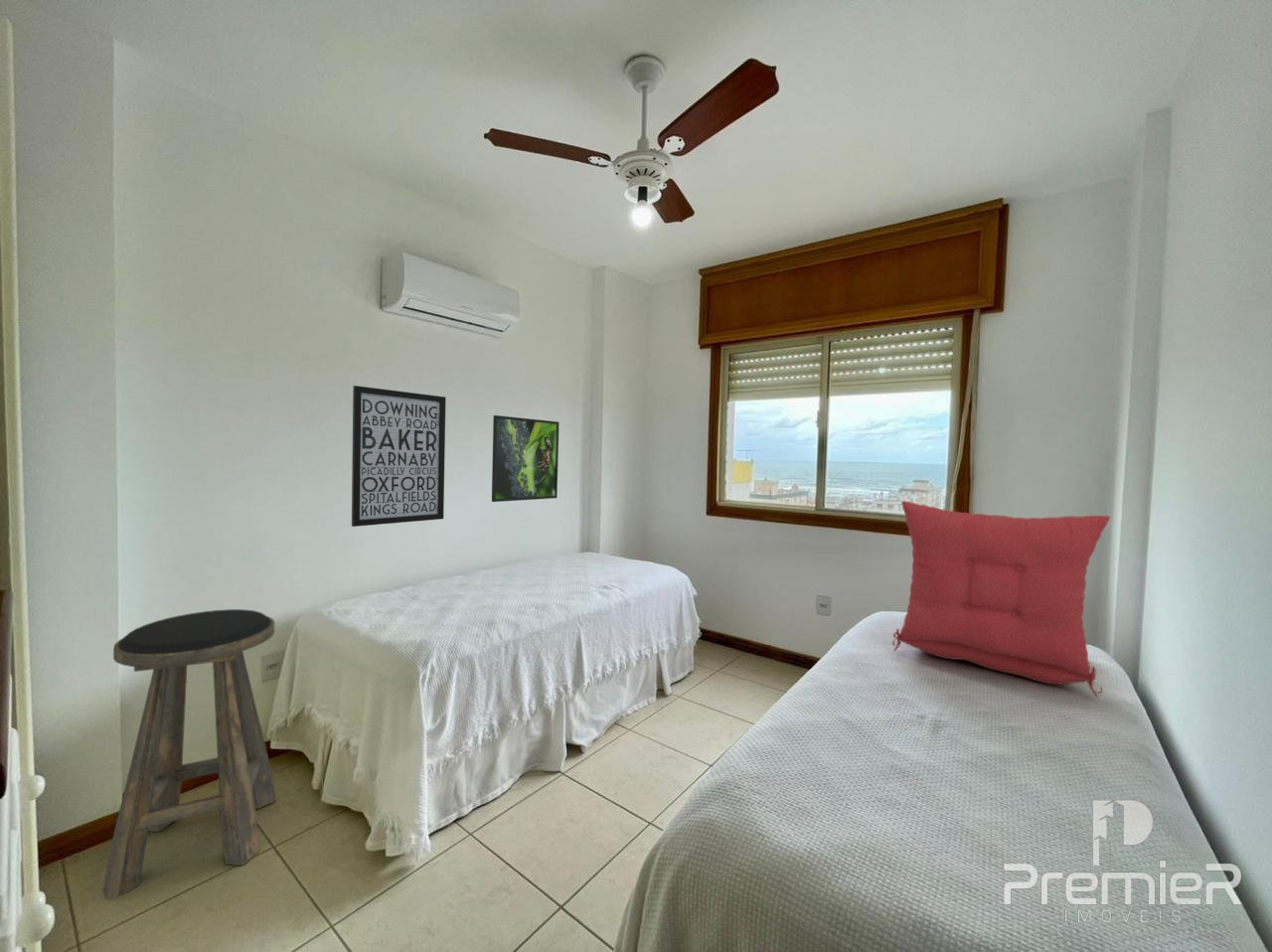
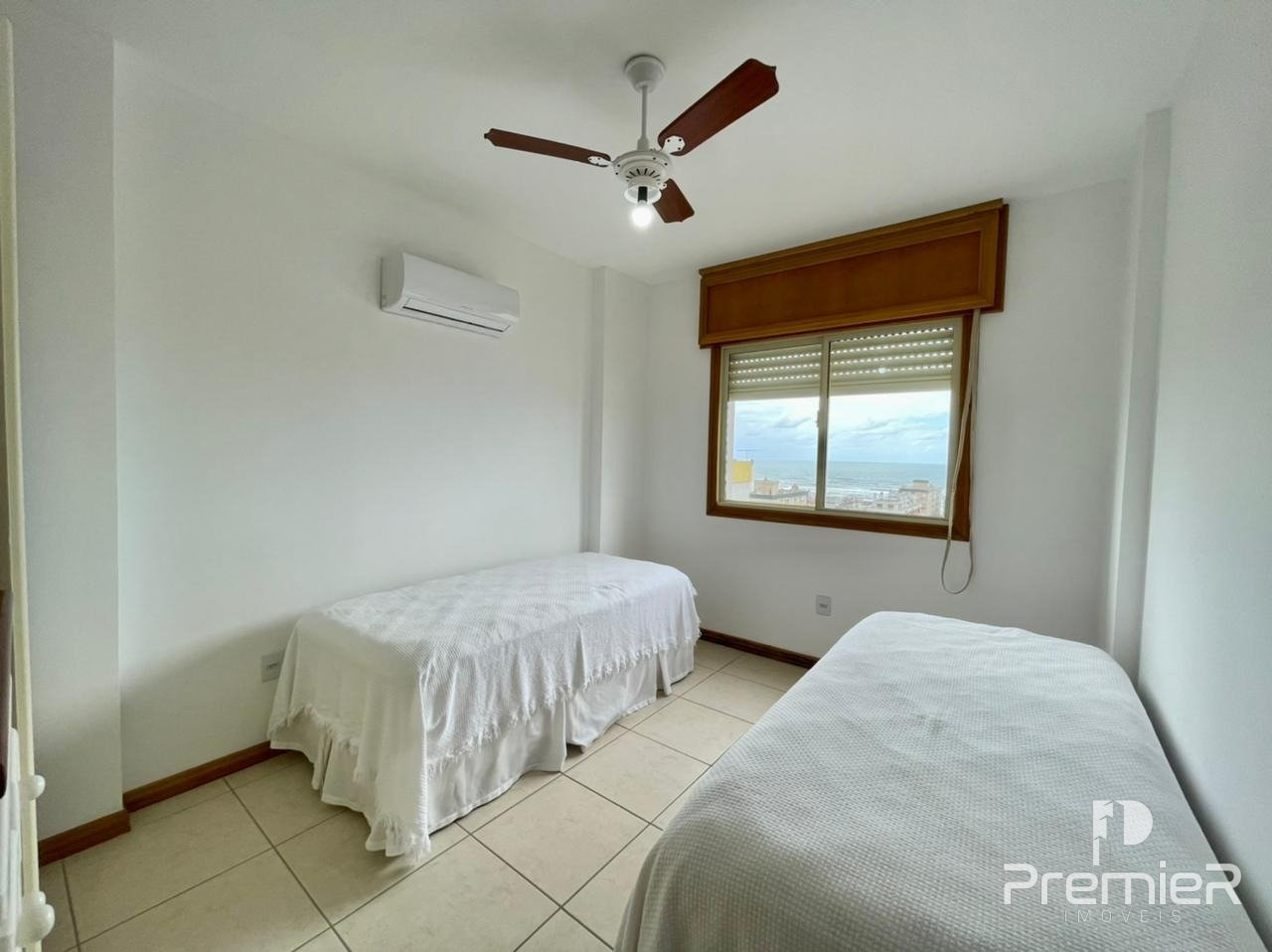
- stool [102,608,277,901]
- seat cushion [891,500,1111,699]
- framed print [491,414,559,503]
- wall art [351,385,447,528]
